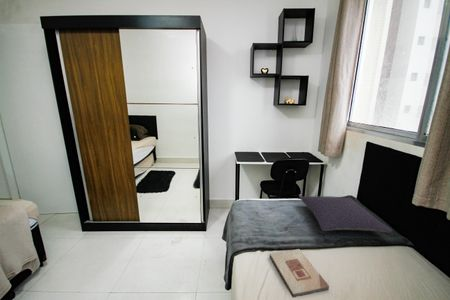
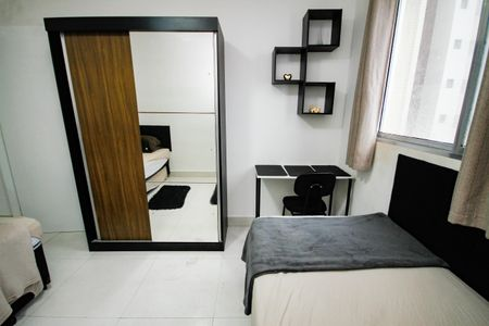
- wooden plaque [269,248,330,299]
- pillow [298,195,393,233]
